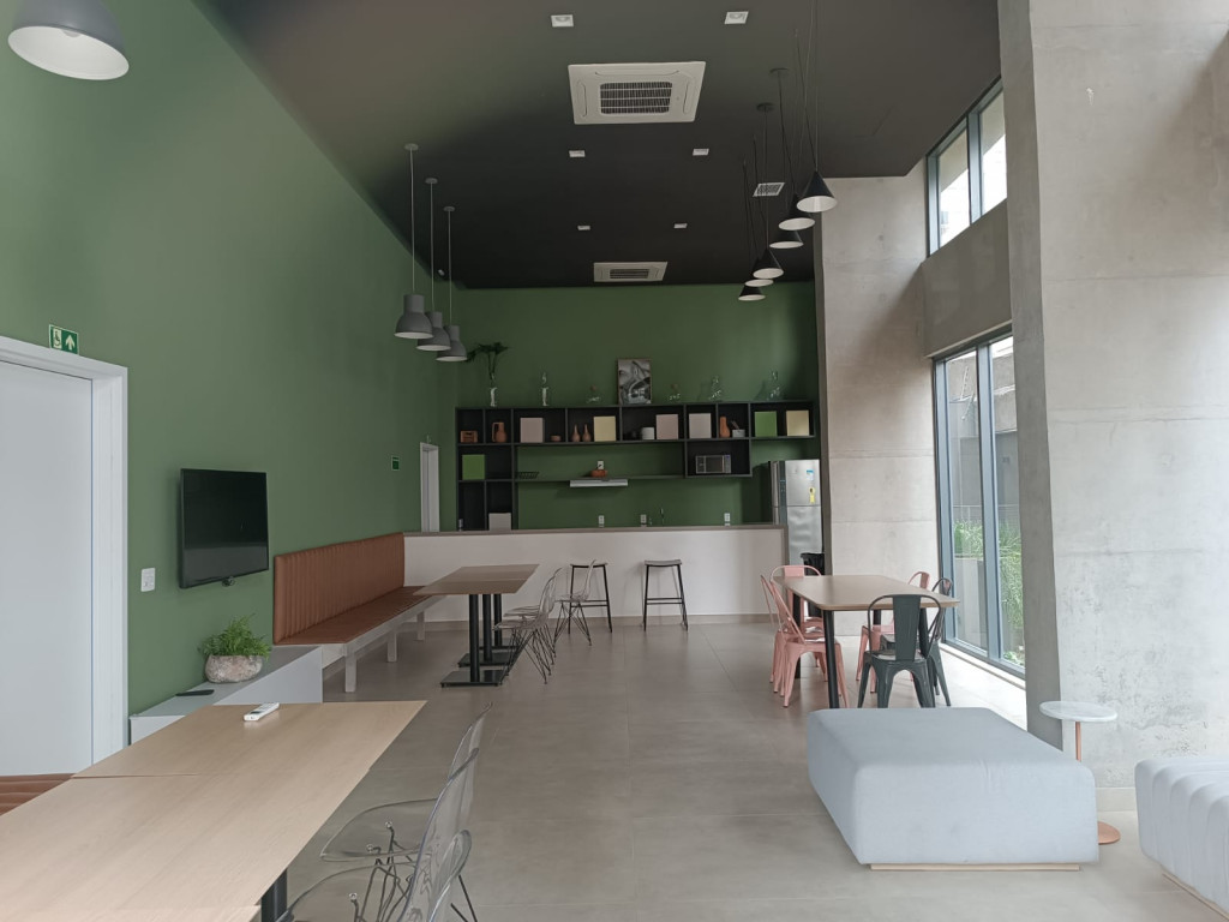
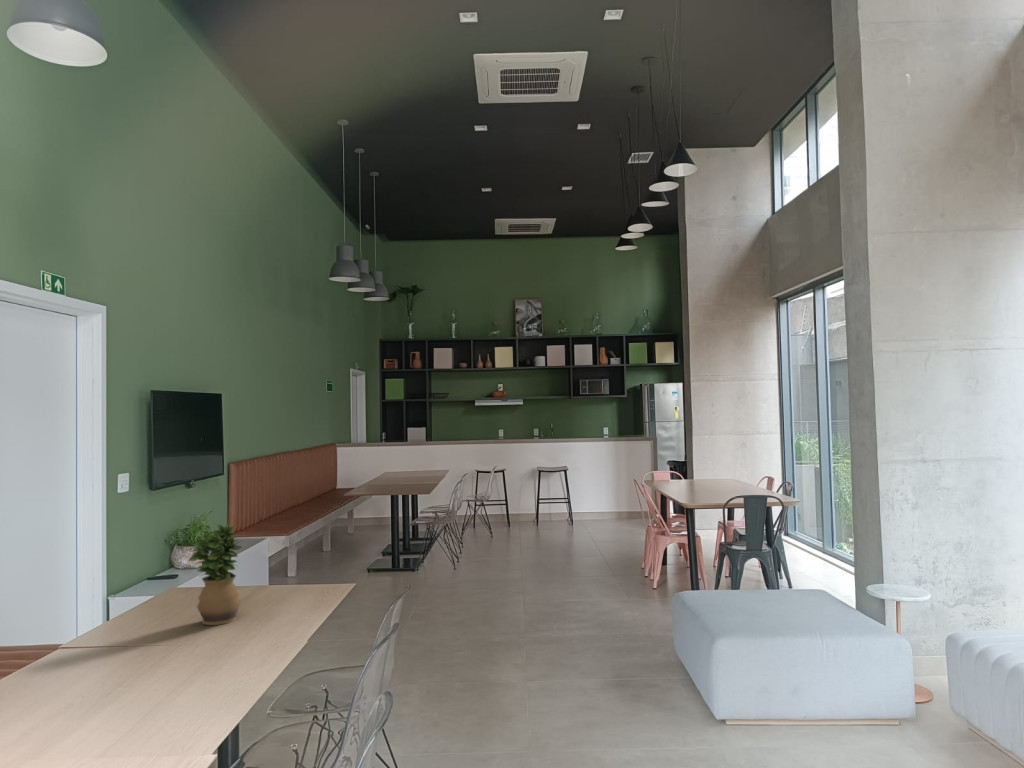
+ potted plant [188,522,243,626]
